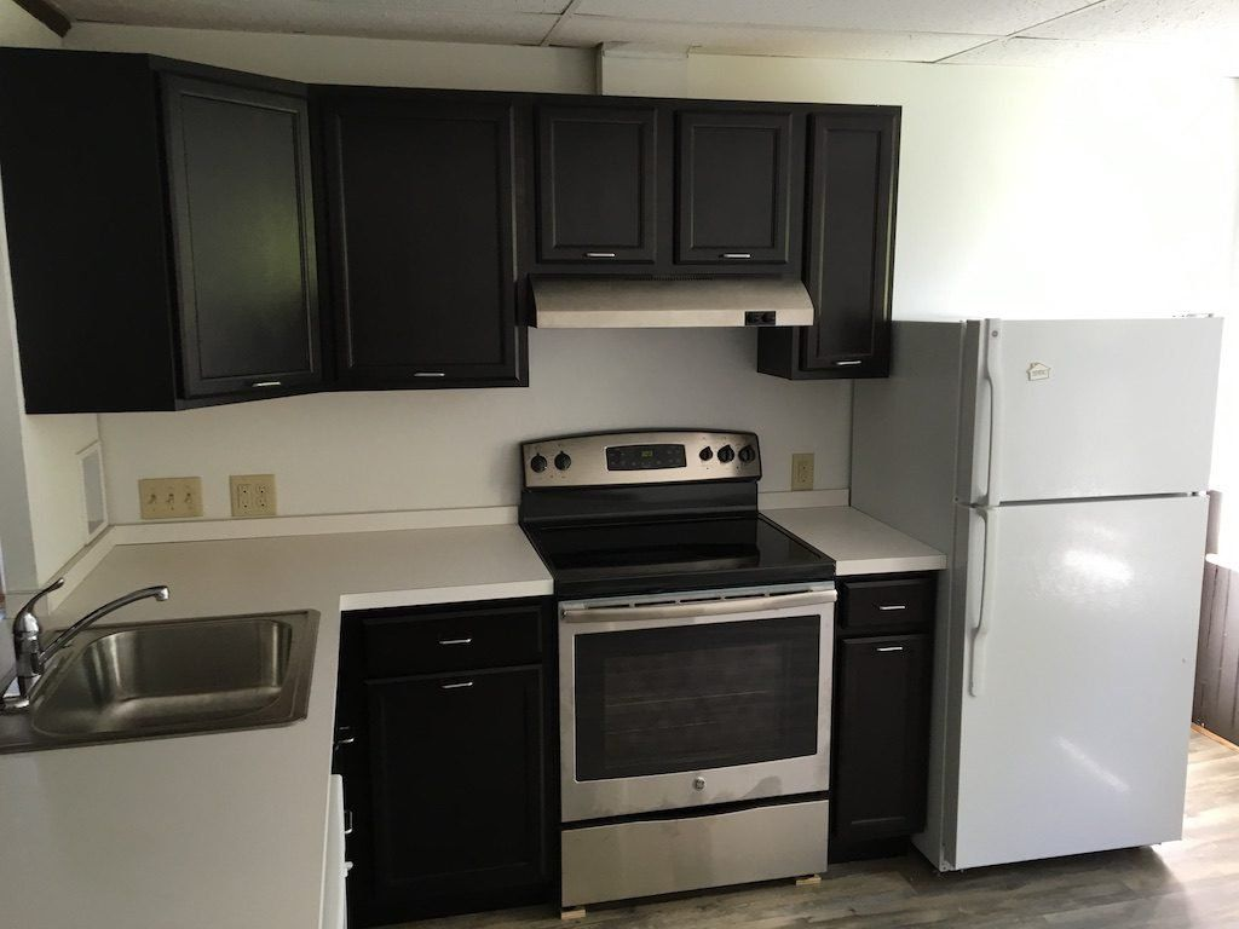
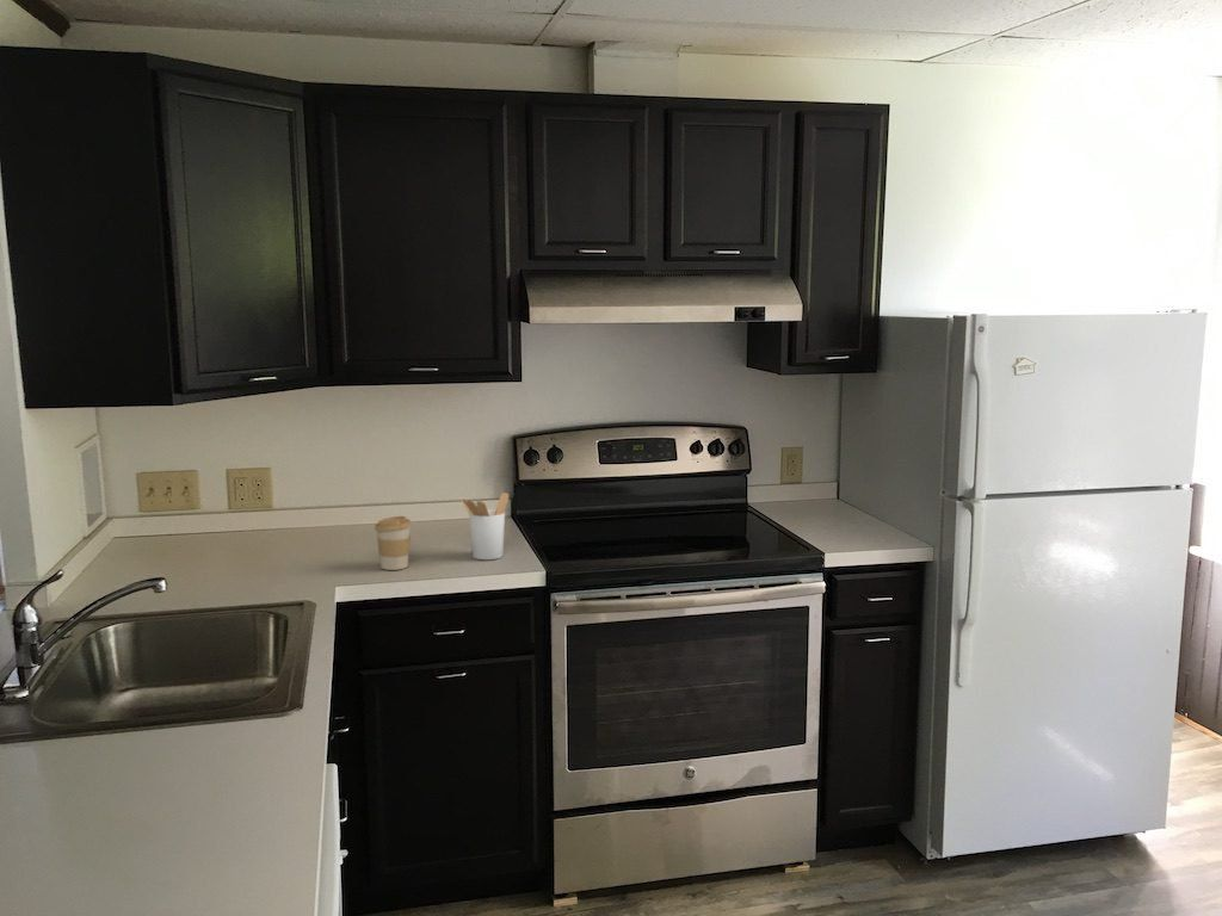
+ utensil holder [459,491,510,561]
+ coffee cup [374,515,413,571]
